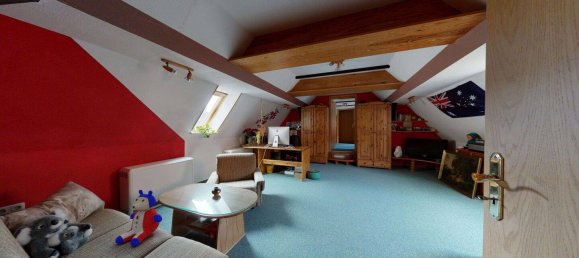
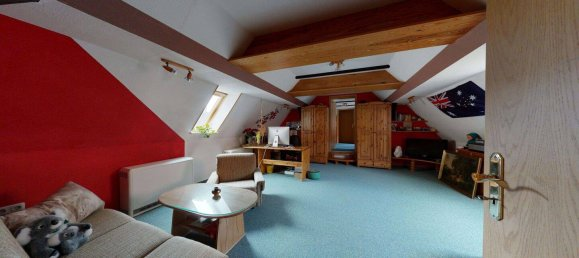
- stuffed animal [114,189,163,247]
